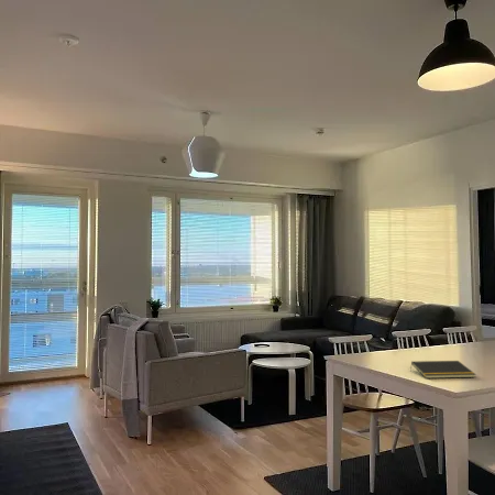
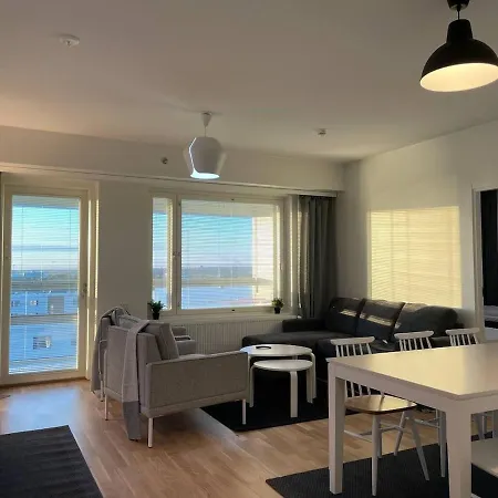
- notepad [409,360,477,380]
